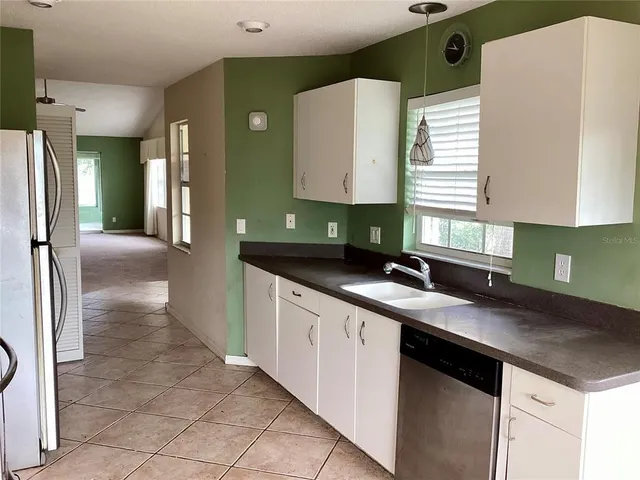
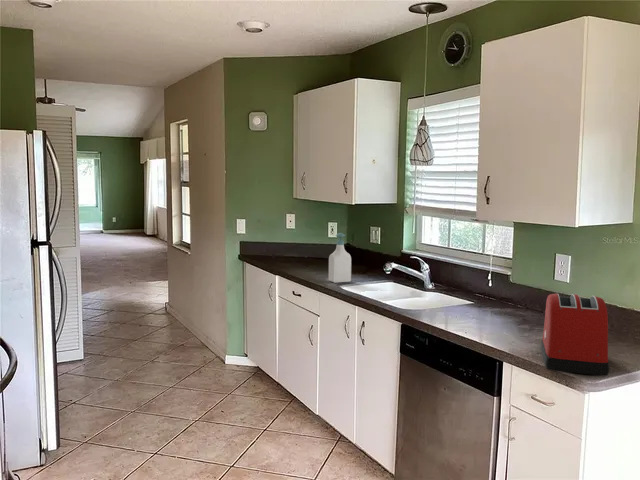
+ toaster [540,293,610,376]
+ soap bottle [328,232,352,284]
